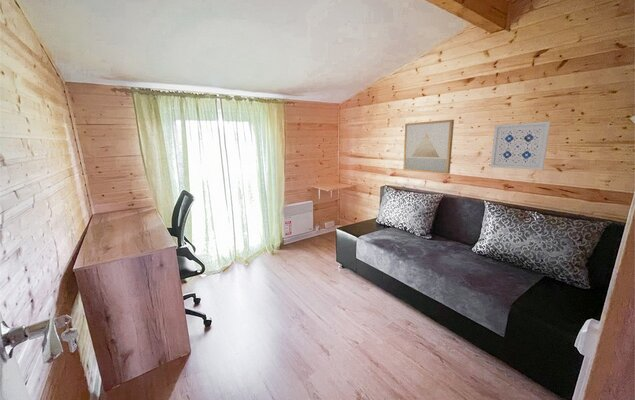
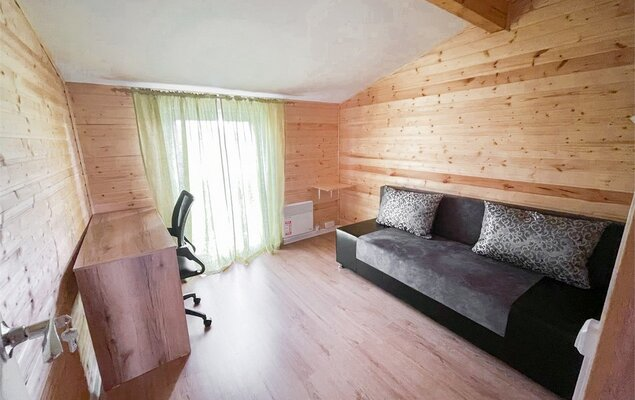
- wall art [489,121,552,171]
- wall art [402,119,455,175]
